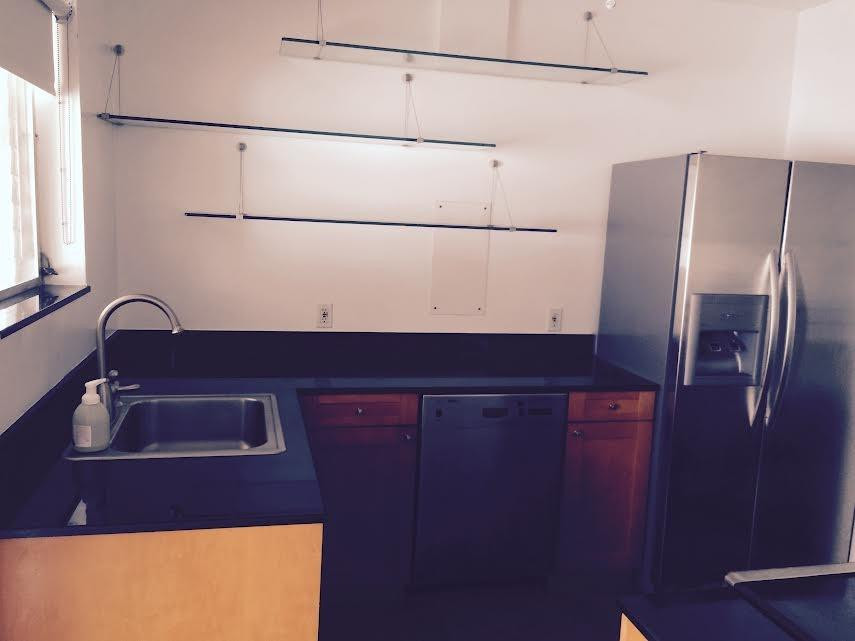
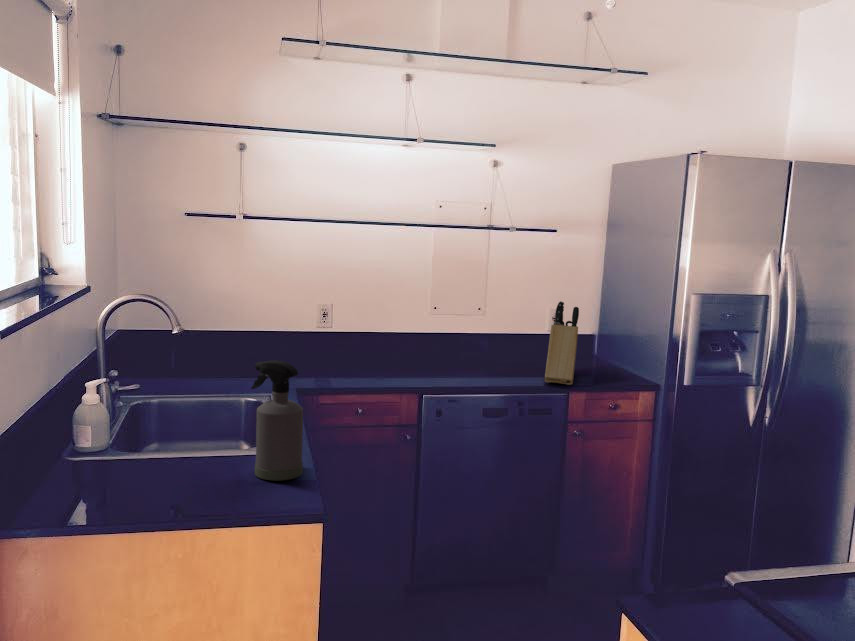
+ spray bottle [250,359,304,481]
+ knife block [544,300,580,386]
